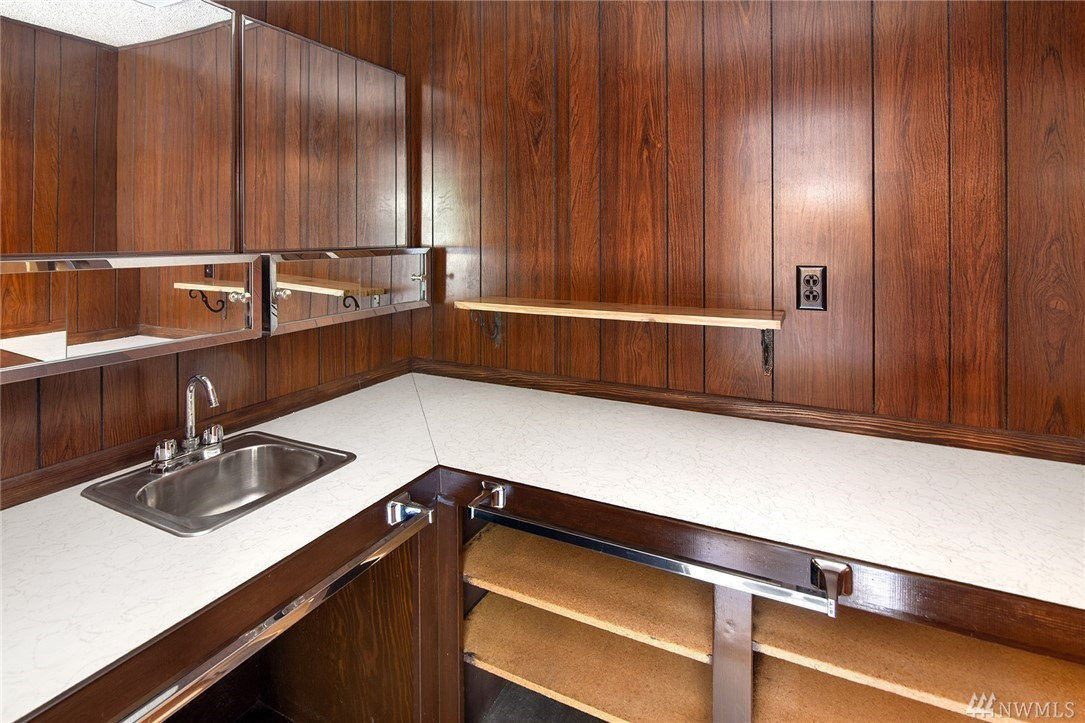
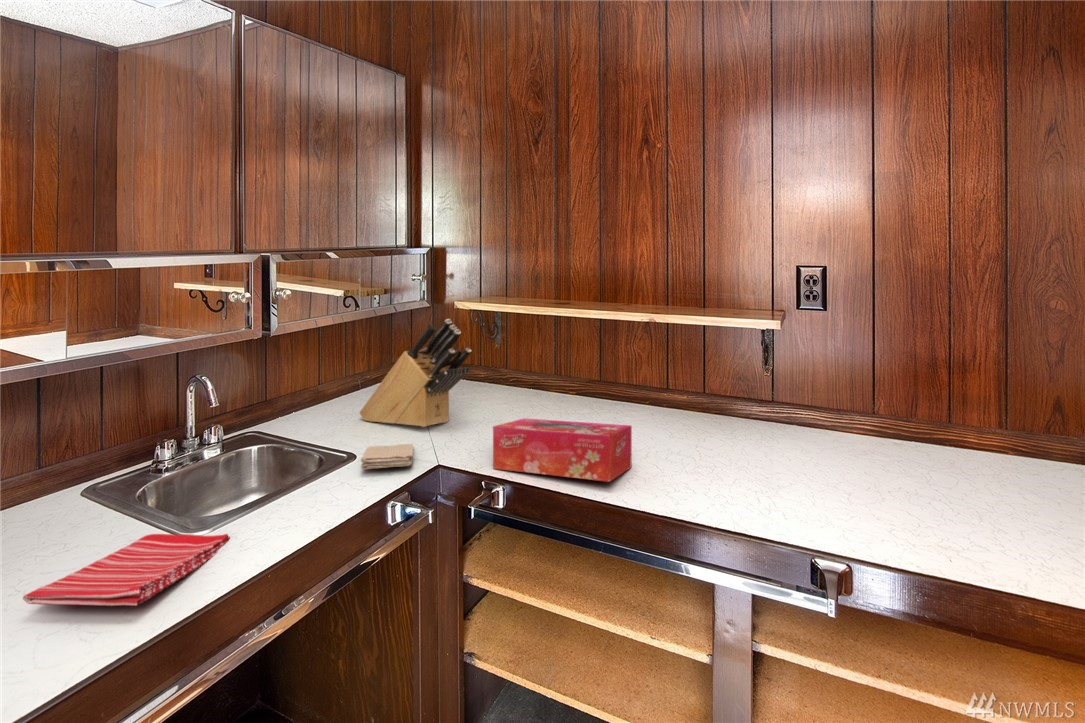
+ tissue box [492,417,633,483]
+ washcloth [360,443,414,470]
+ dish towel [22,533,231,607]
+ knife block [358,318,472,428]
